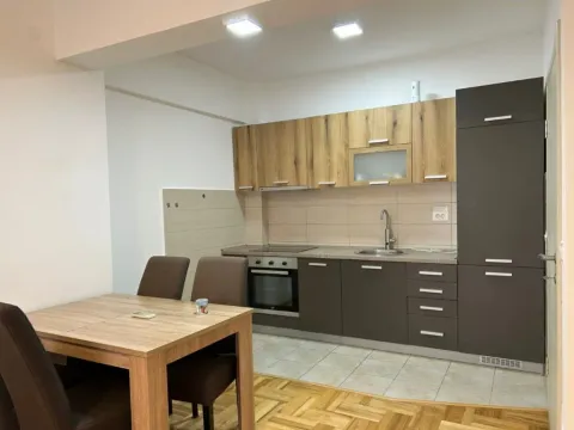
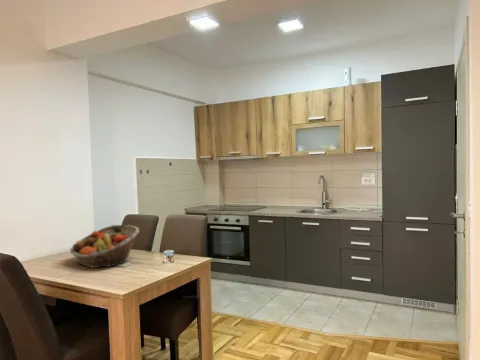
+ fruit basket [69,224,140,269]
